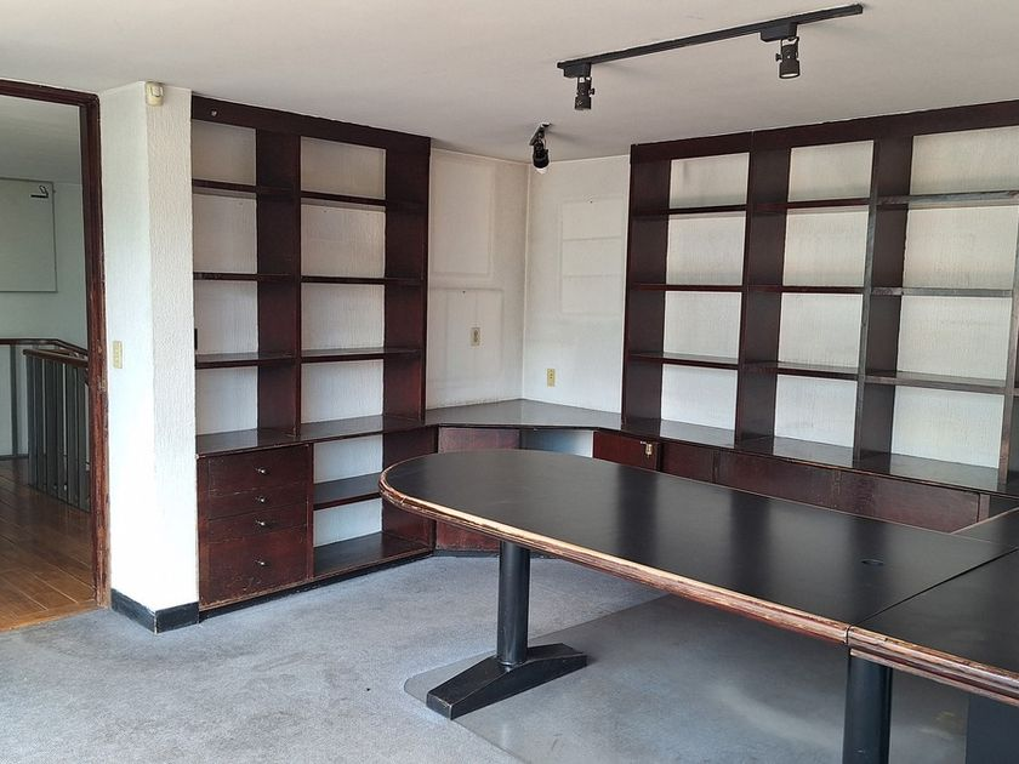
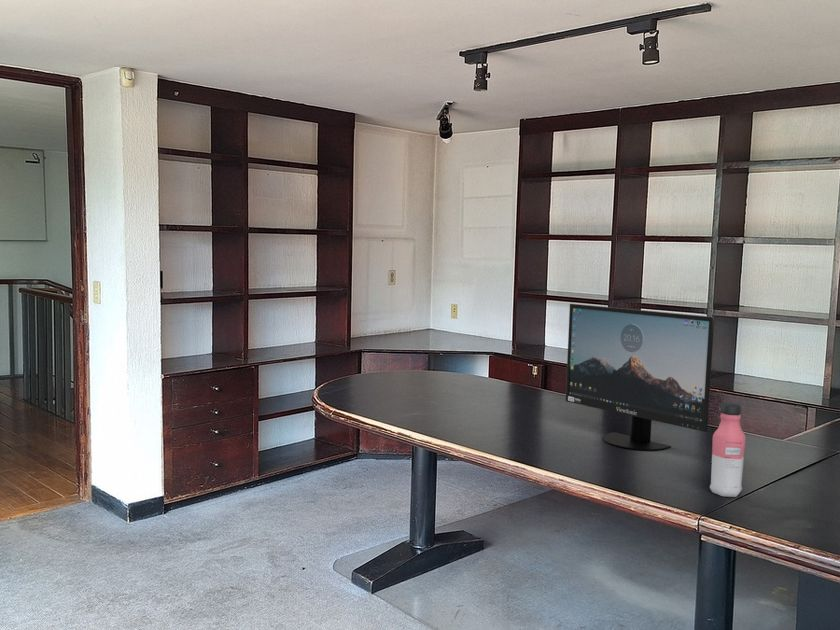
+ water bottle [709,402,747,498]
+ monitor [565,303,715,451]
